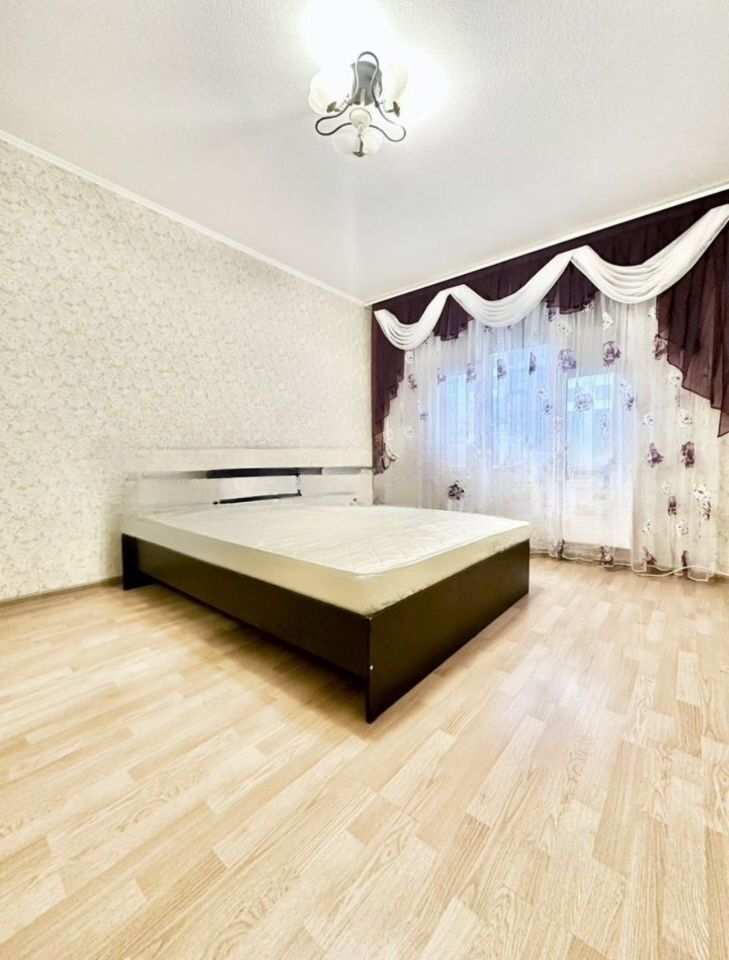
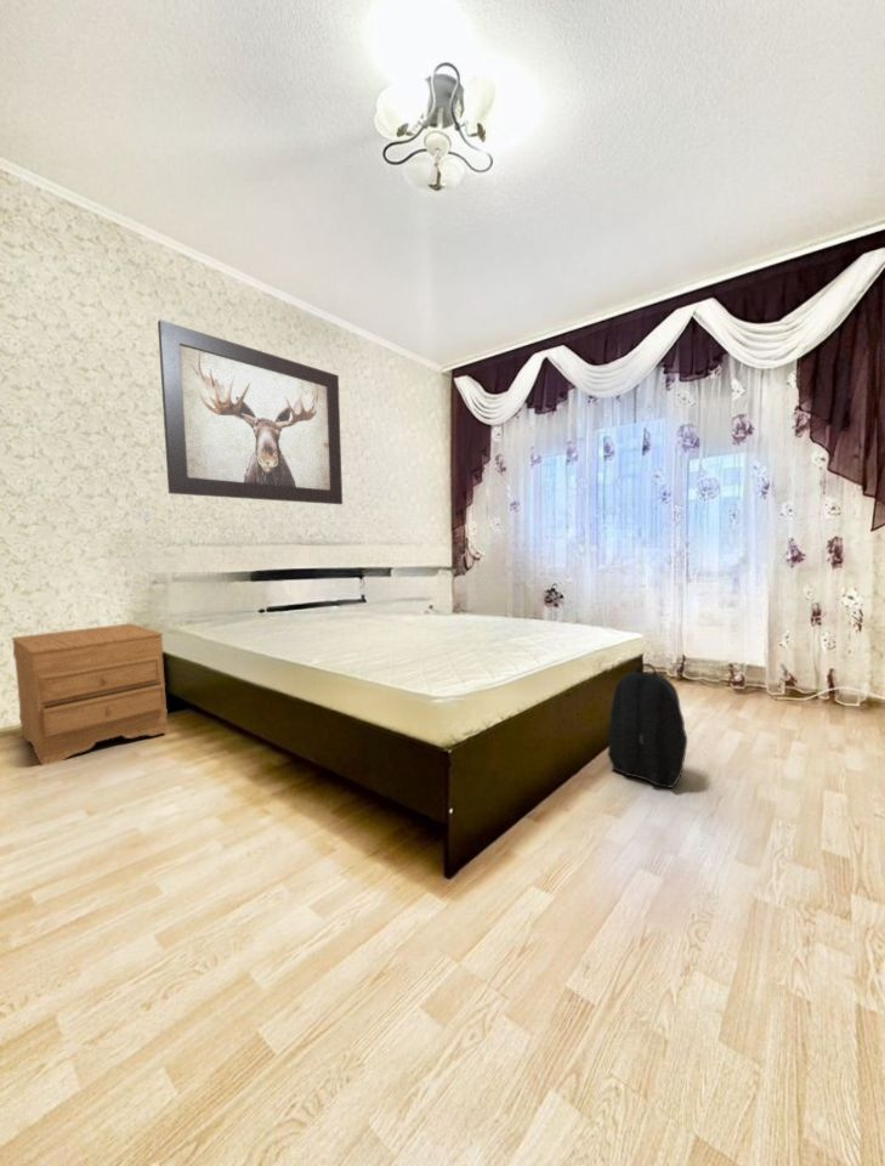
+ backpack [606,662,688,789]
+ nightstand [11,622,169,766]
+ wall art [157,319,344,505]
